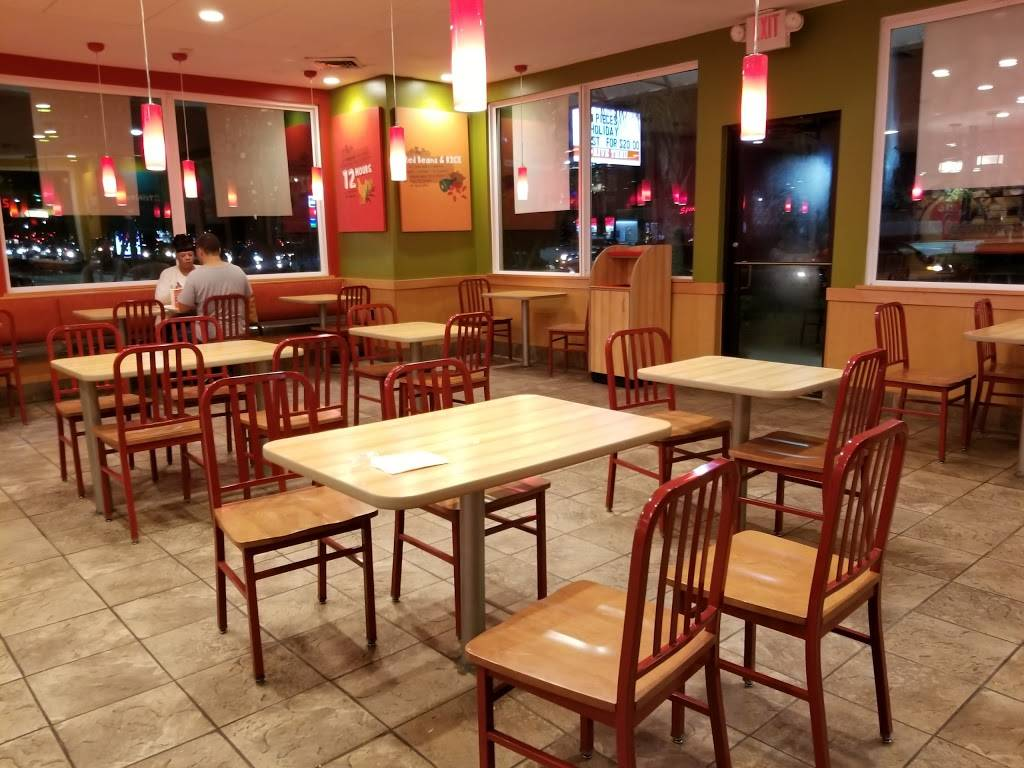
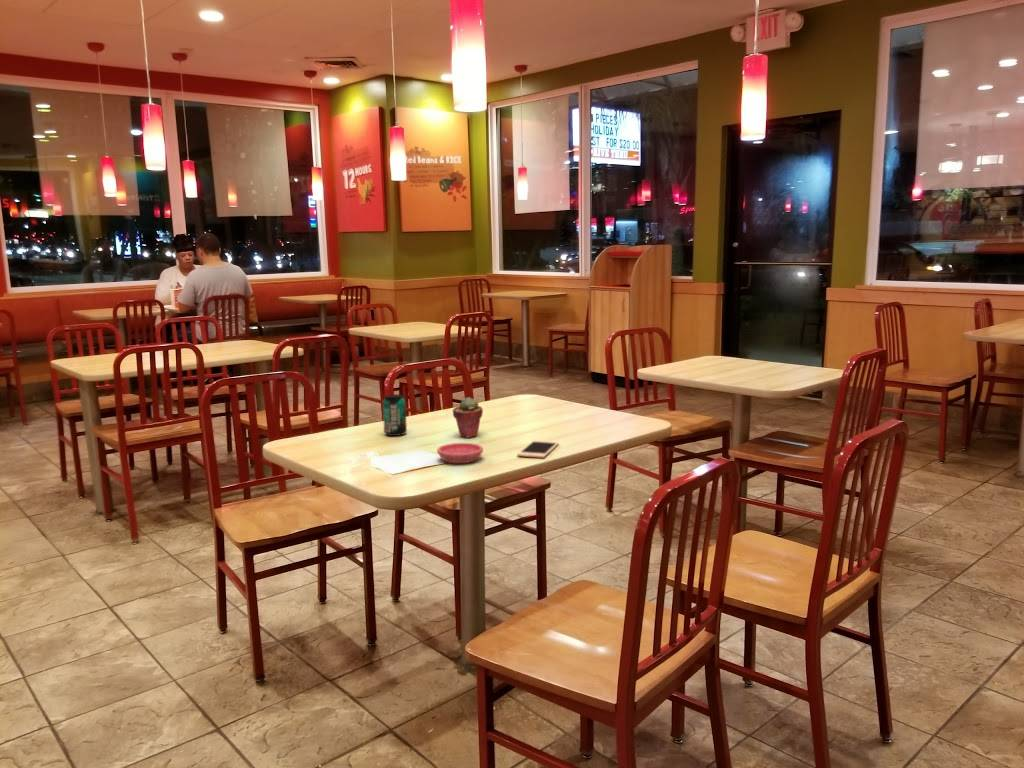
+ cell phone [516,440,560,459]
+ saucer [436,442,484,464]
+ potted succulent [452,396,484,439]
+ beverage can [382,393,408,437]
